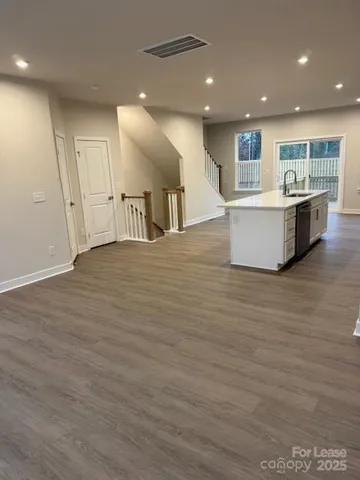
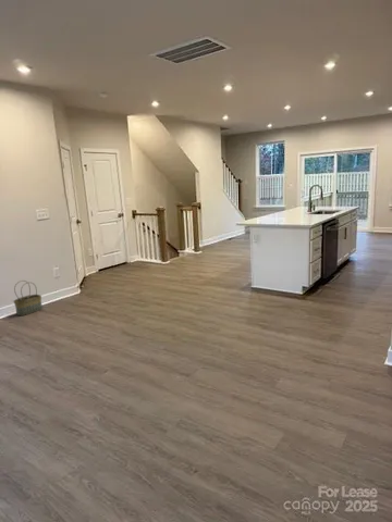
+ basket [13,279,44,316]
